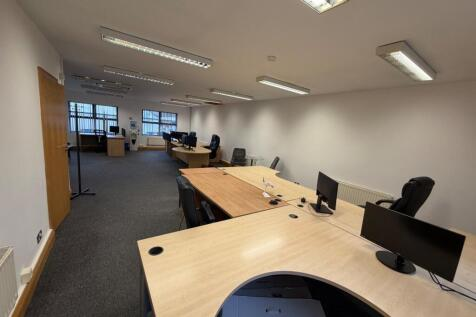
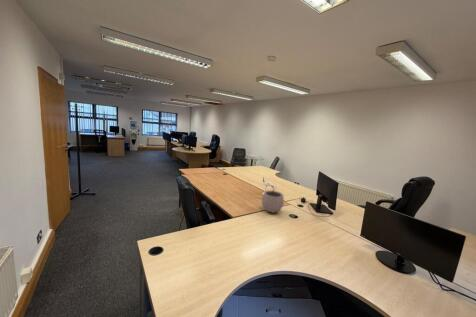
+ plant pot [261,184,285,214]
